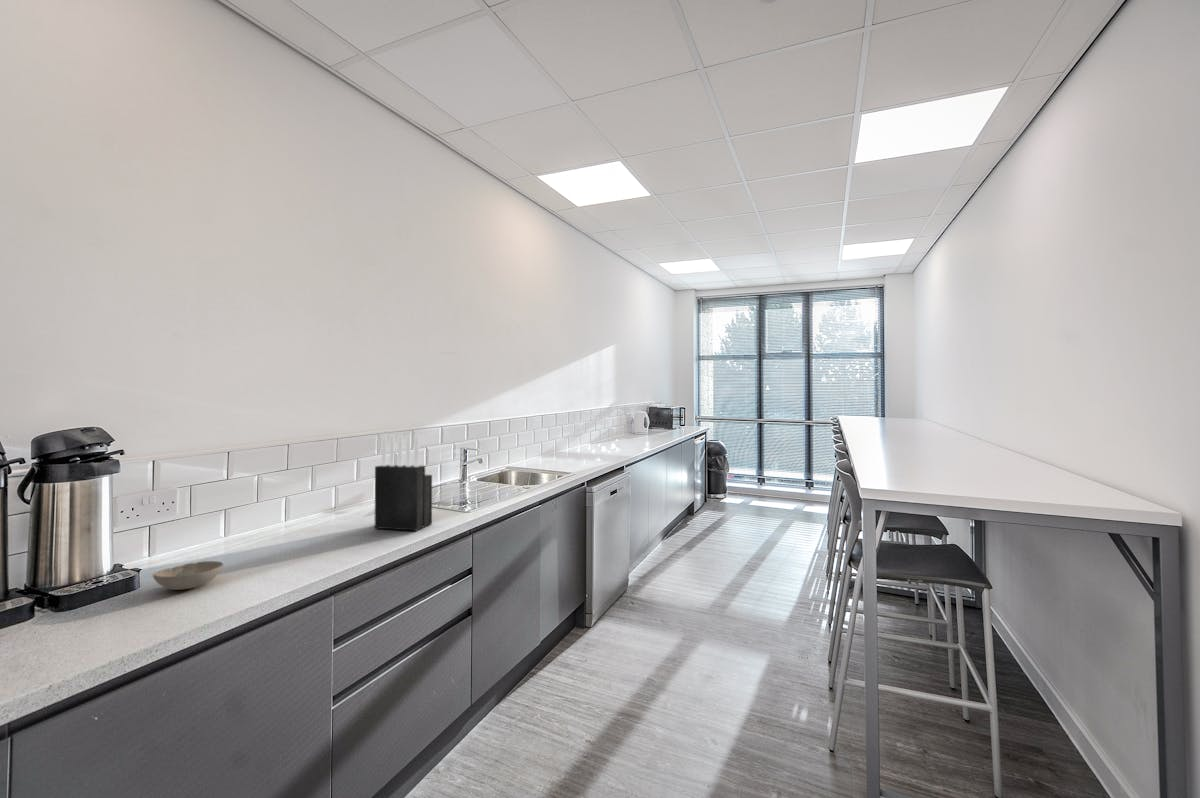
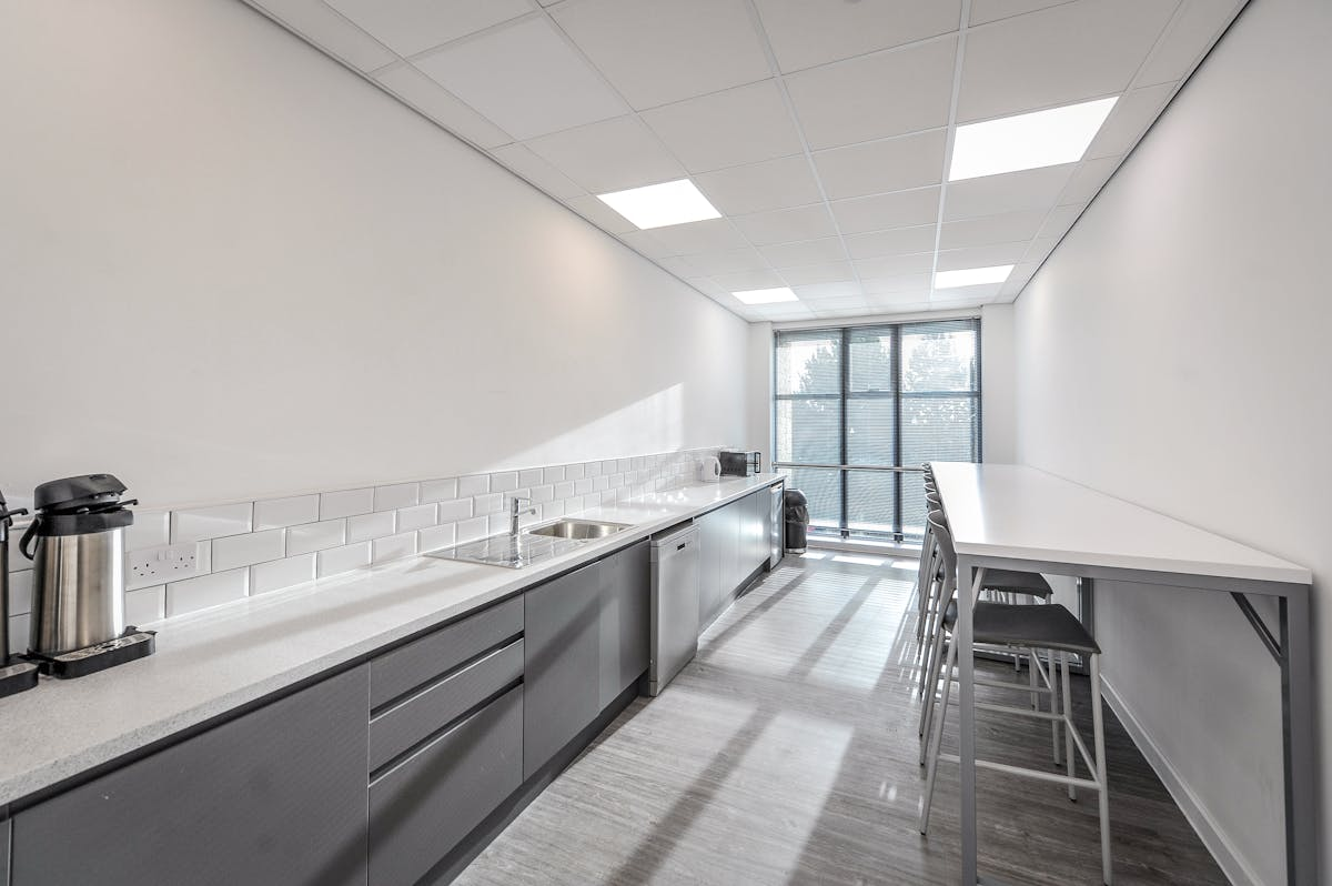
- bowl [152,560,224,591]
- knife block [374,434,433,532]
